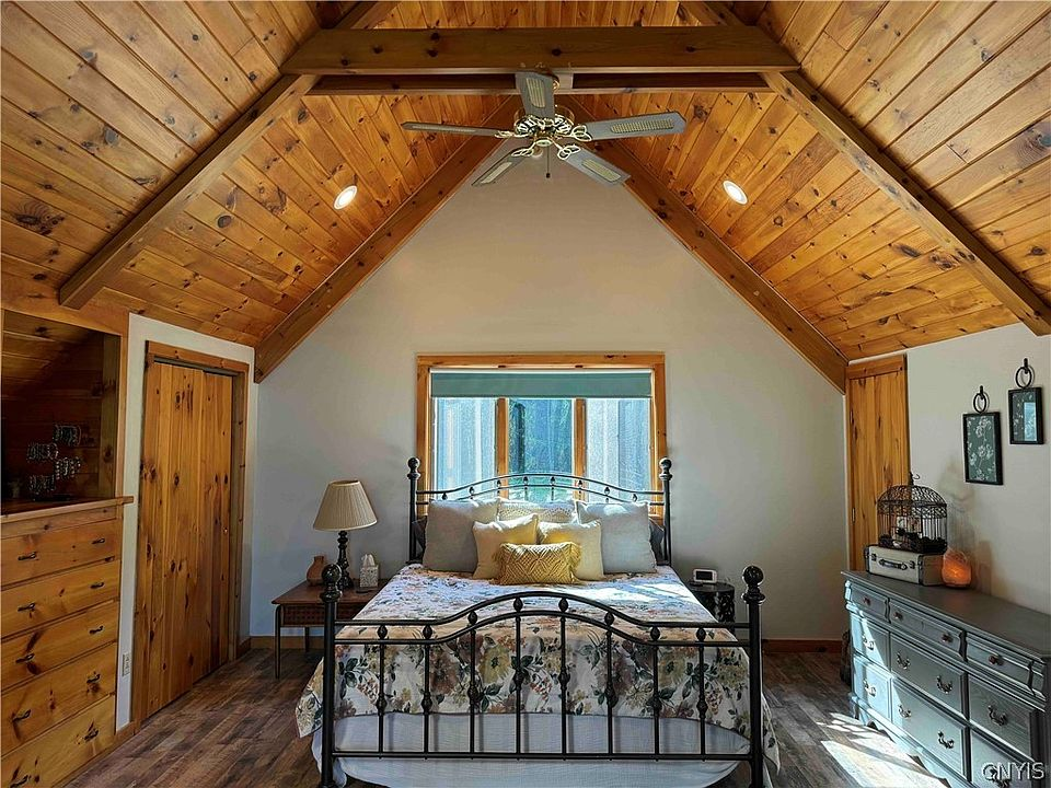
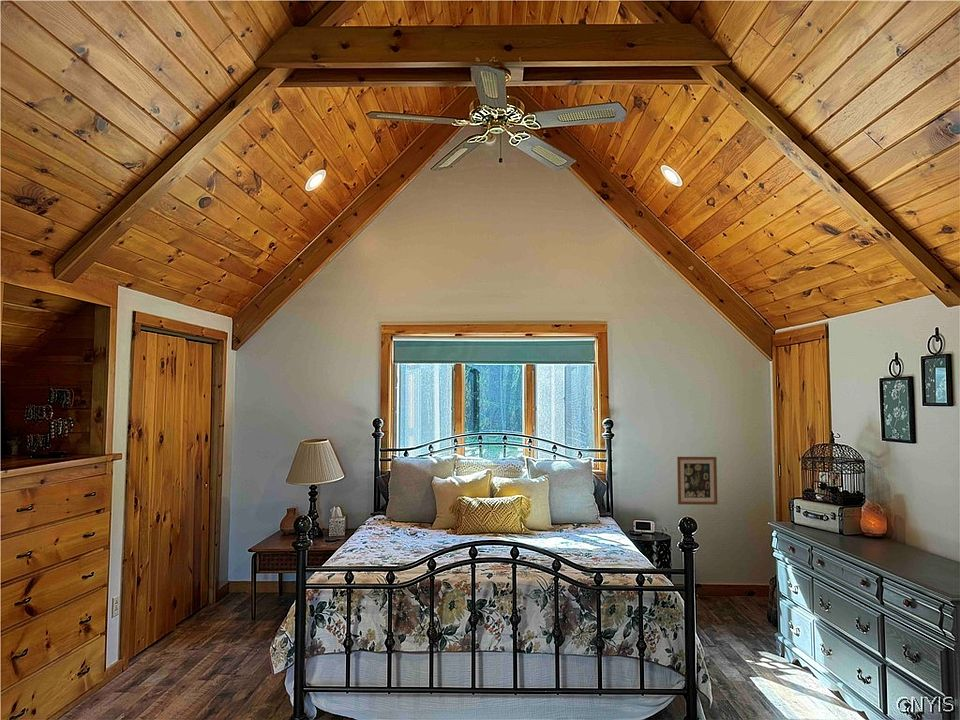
+ wall art [676,456,718,506]
